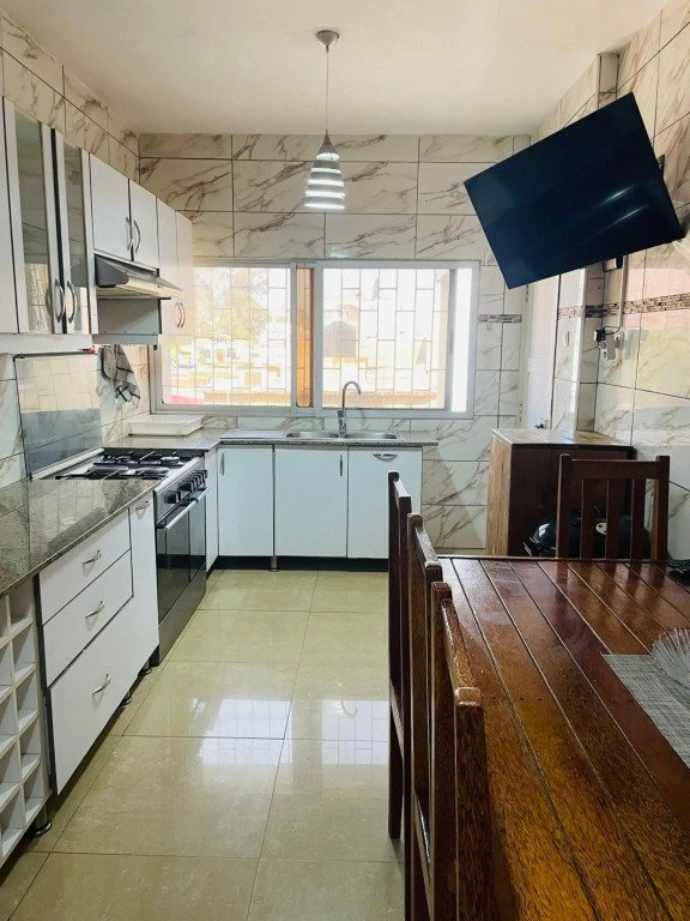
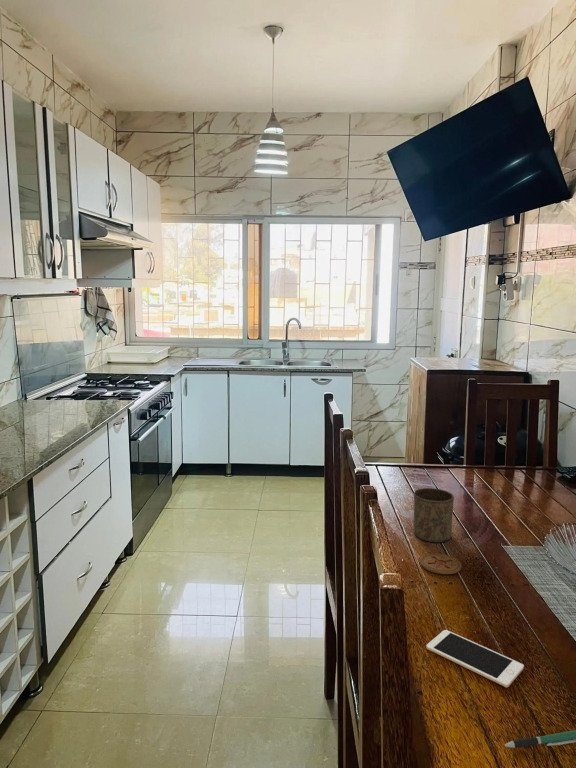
+ pen [504,729,576,749]
+ cell phone [425,629,525,688]
+ cup [412,487,455,544]
+ coaster [419,553,462,575]
